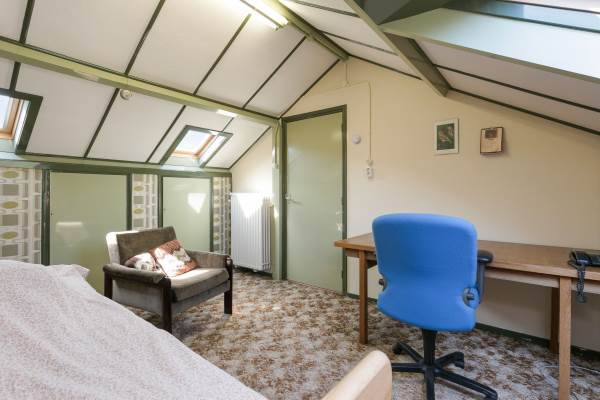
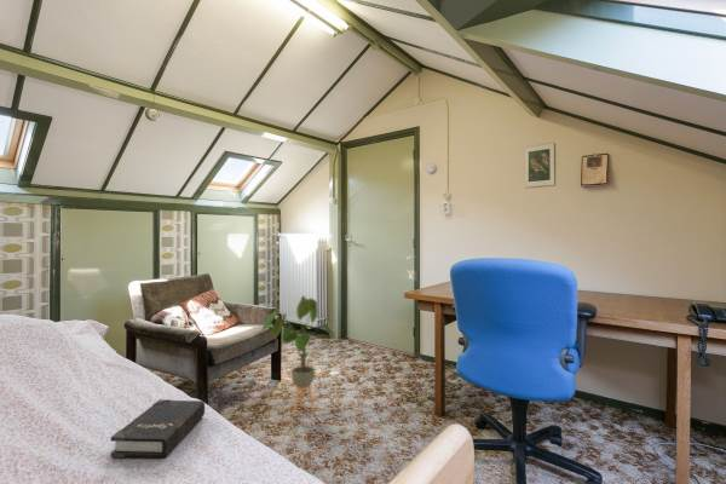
+ house plant [260,295,336,417]
+ hardback book [110,398,206,459]
